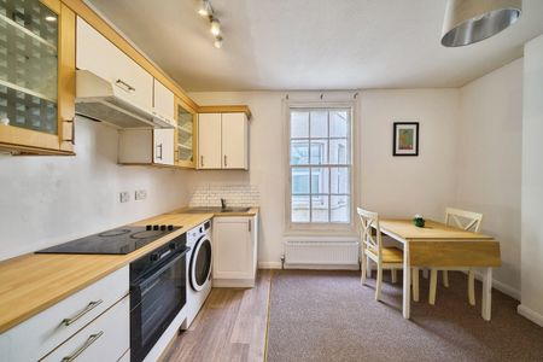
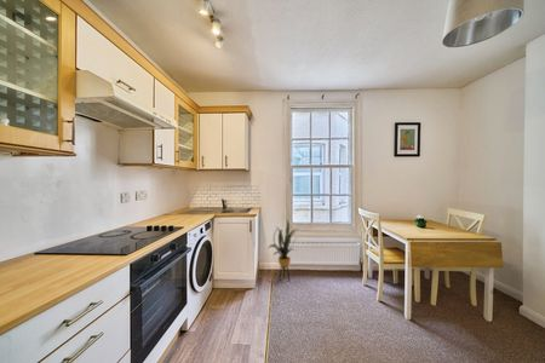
+ house plant [268,219,308,282]
